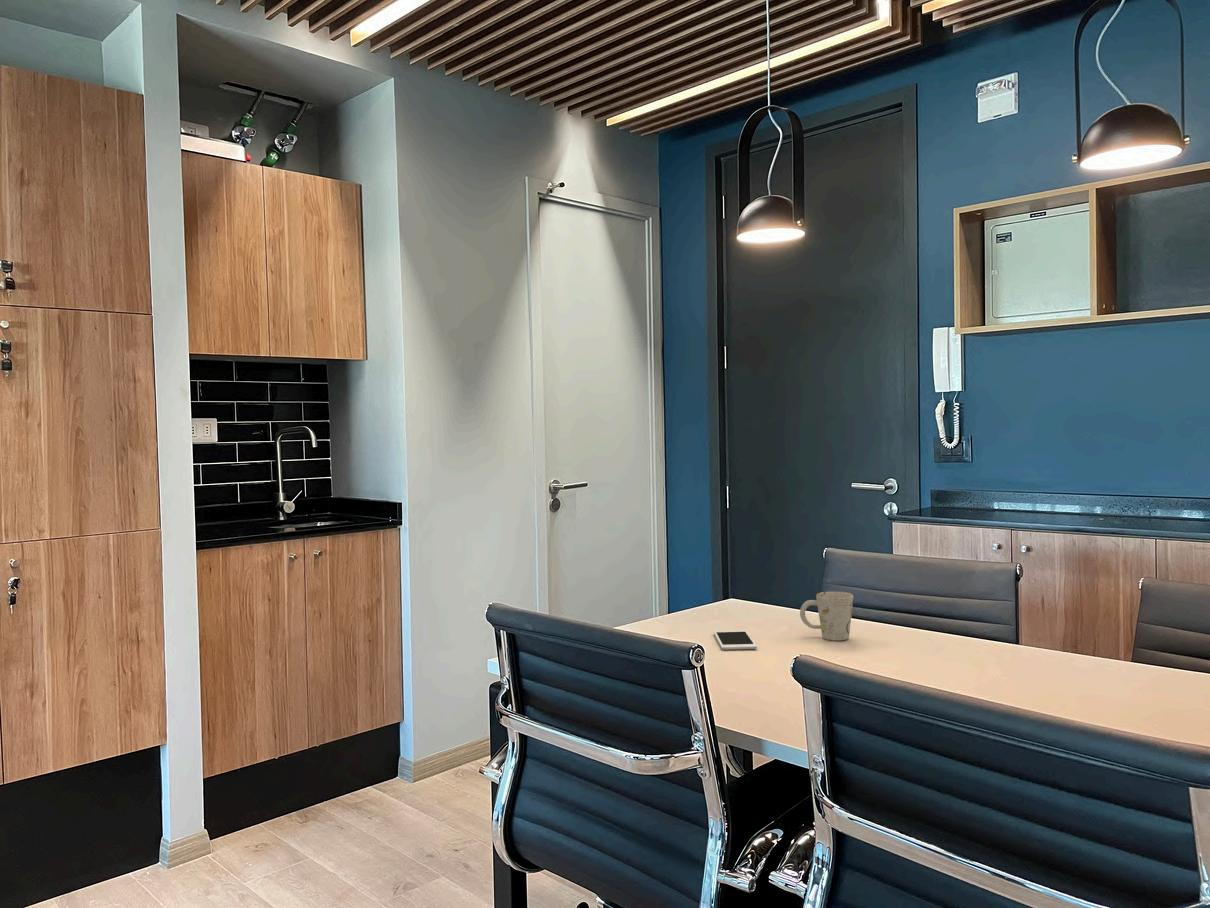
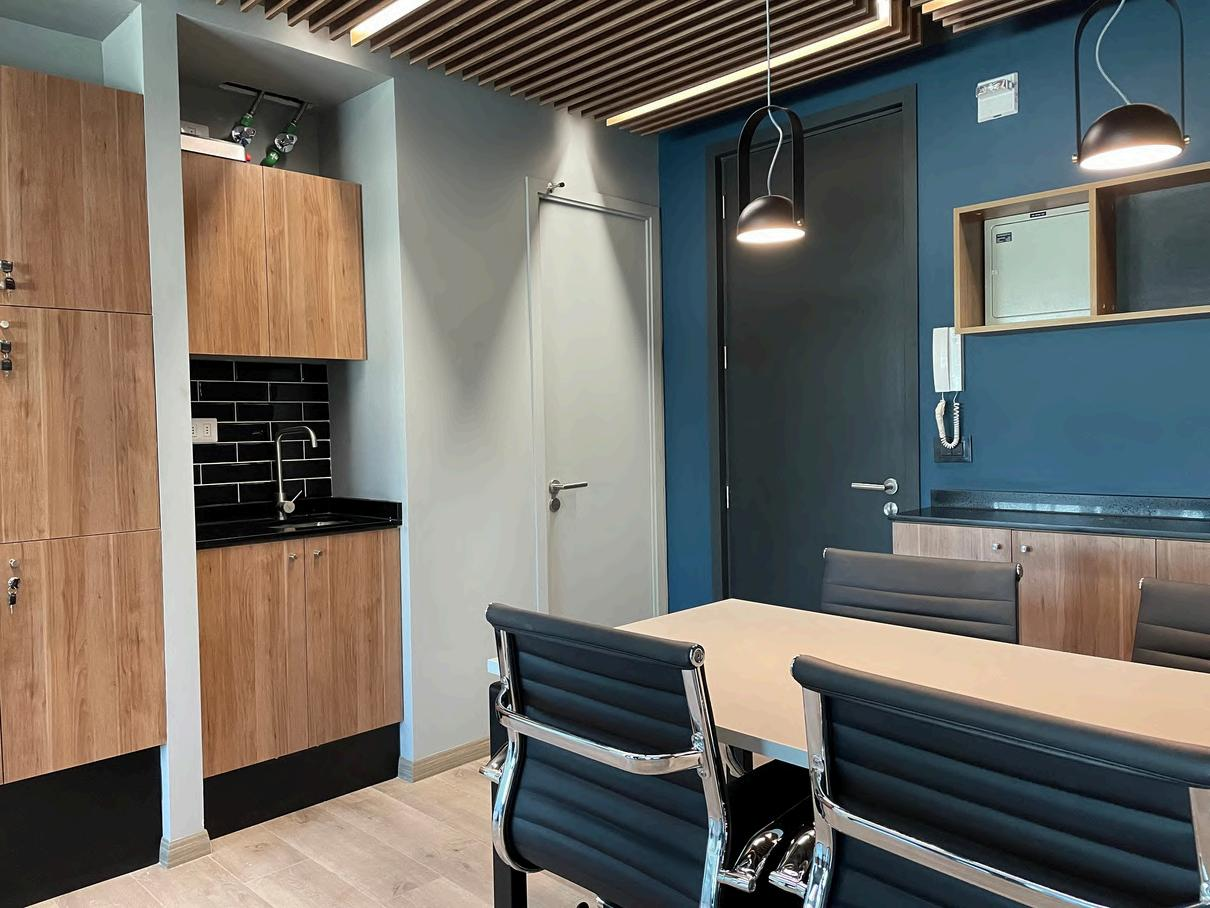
- cell phone [713,629,758,651]
- mug [799,591,854,641]
